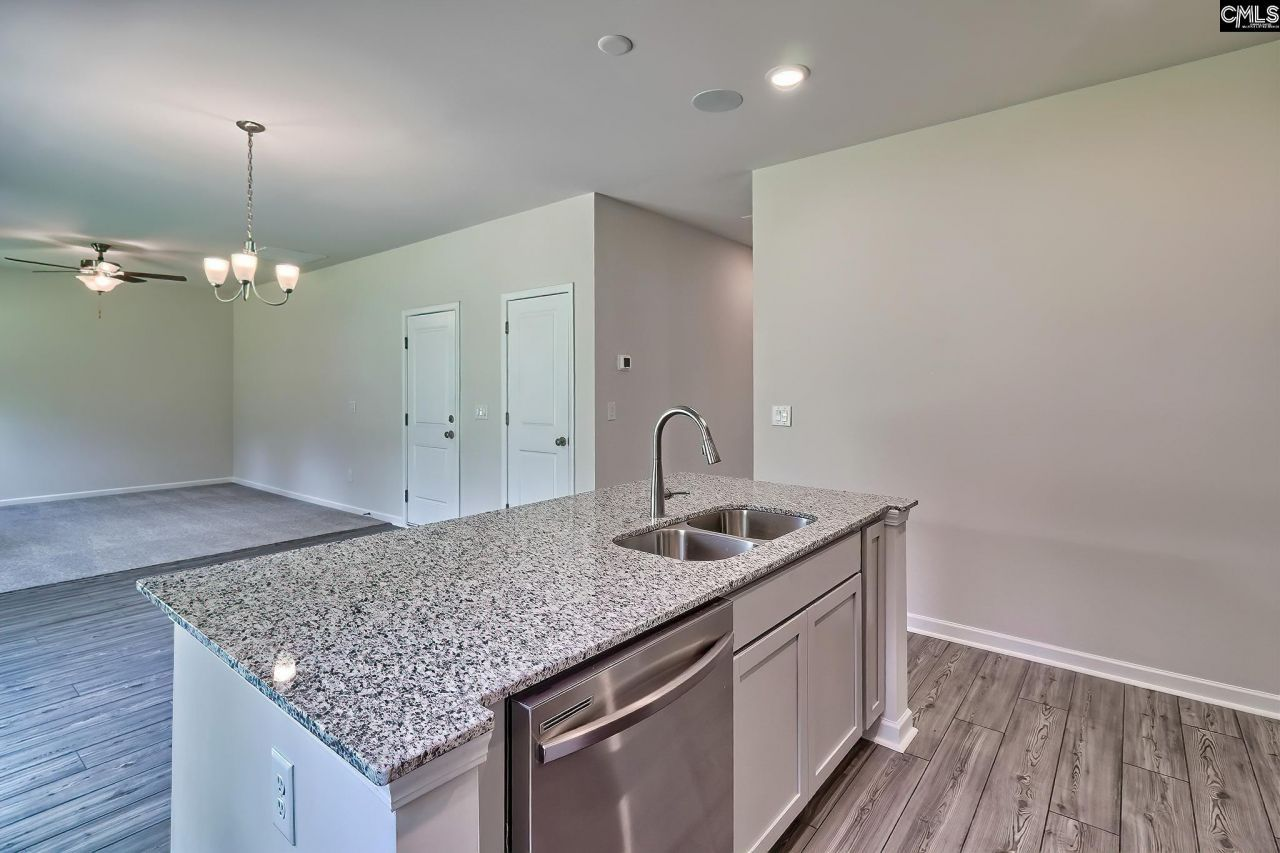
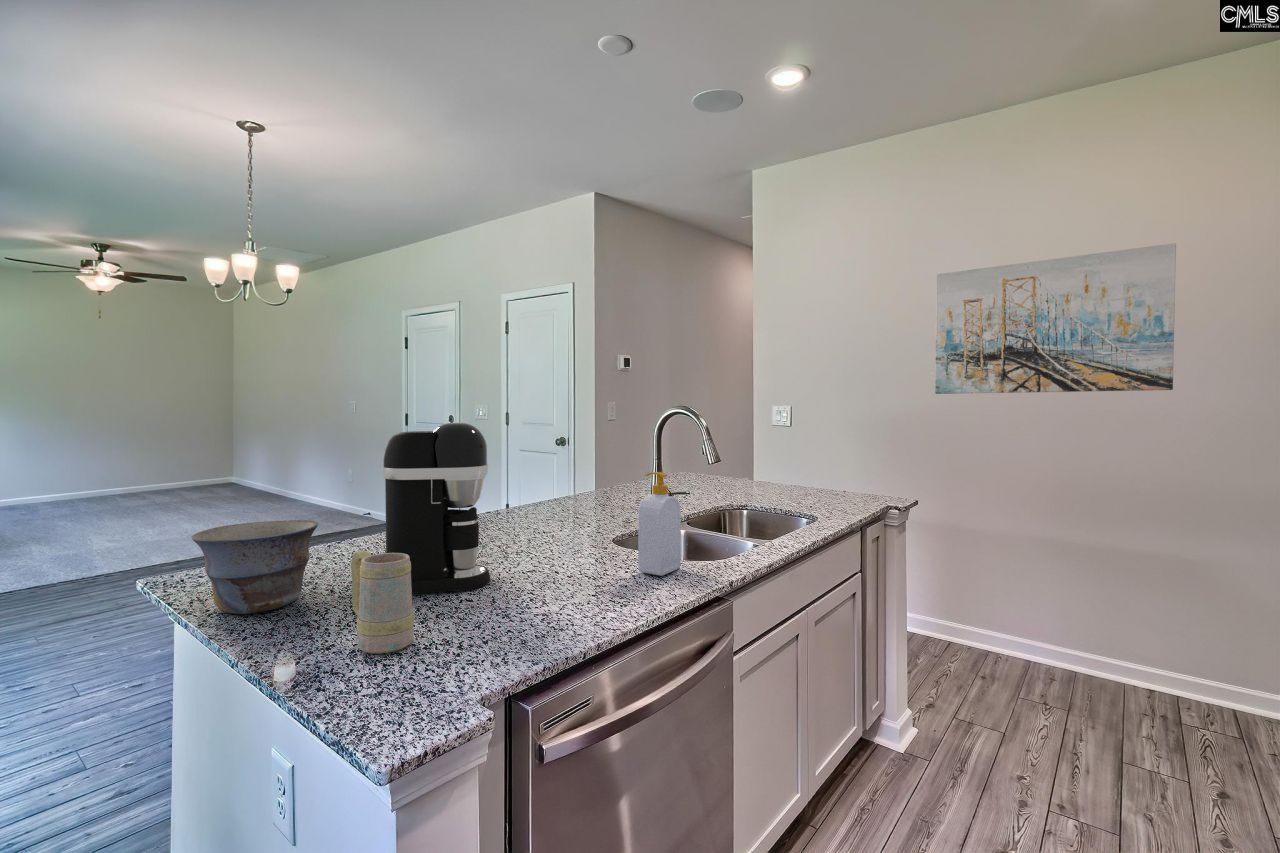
+ soap bottle [637,471,682,577]
+ mug [350,549,415,655]
+ wall art [934,242,1177,395]
+ coffee maker [381,422,491,594]
+ bowl [190,519,319,615]
